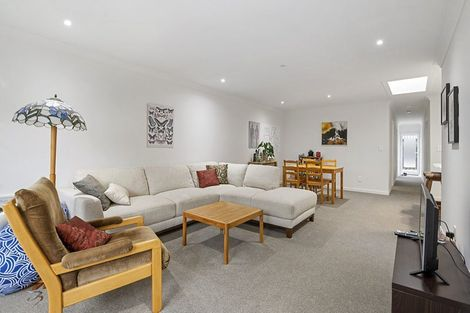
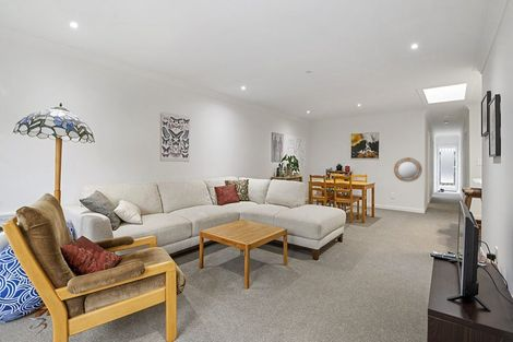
+ home mirror [393,156,423,184]
